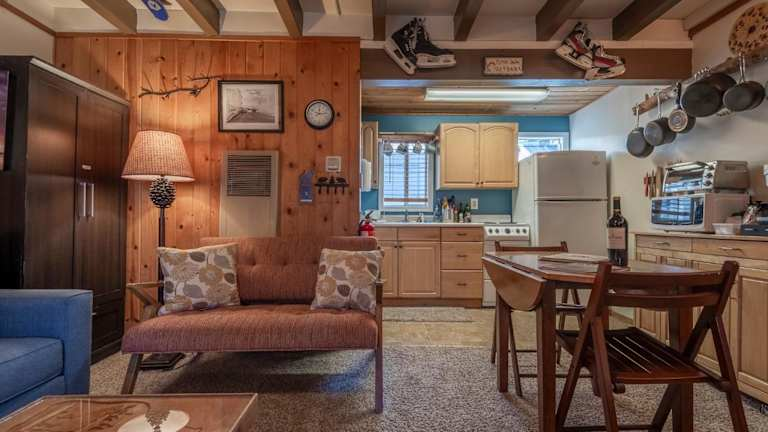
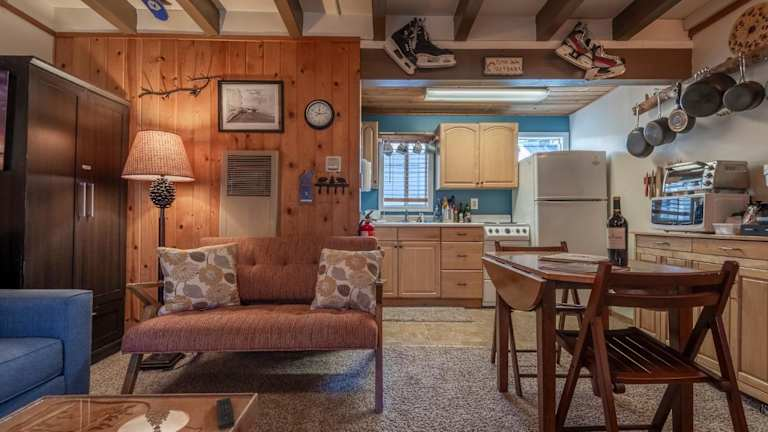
+ remote control [215,396,236,431]
